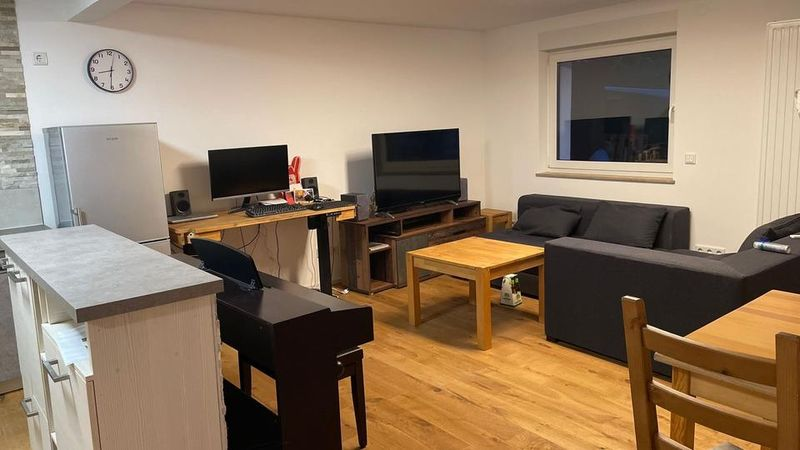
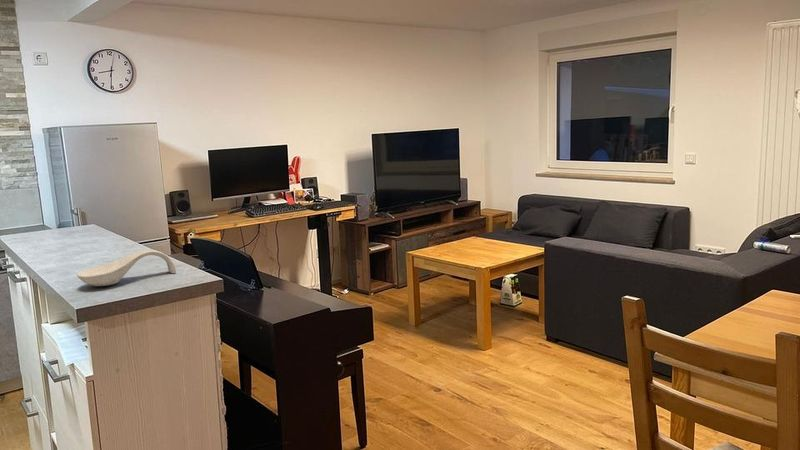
+ spoon rest [76,249,177,287]
